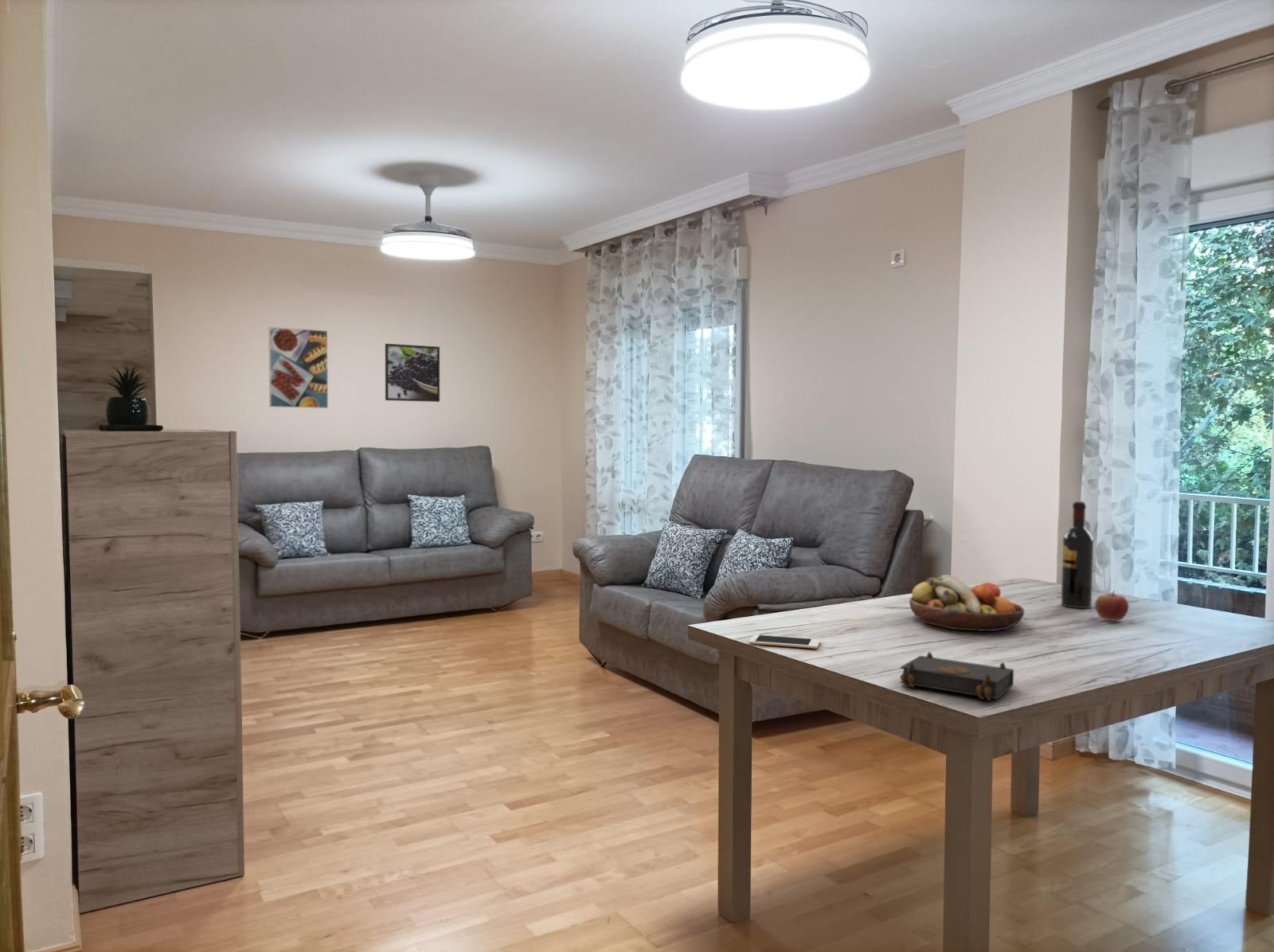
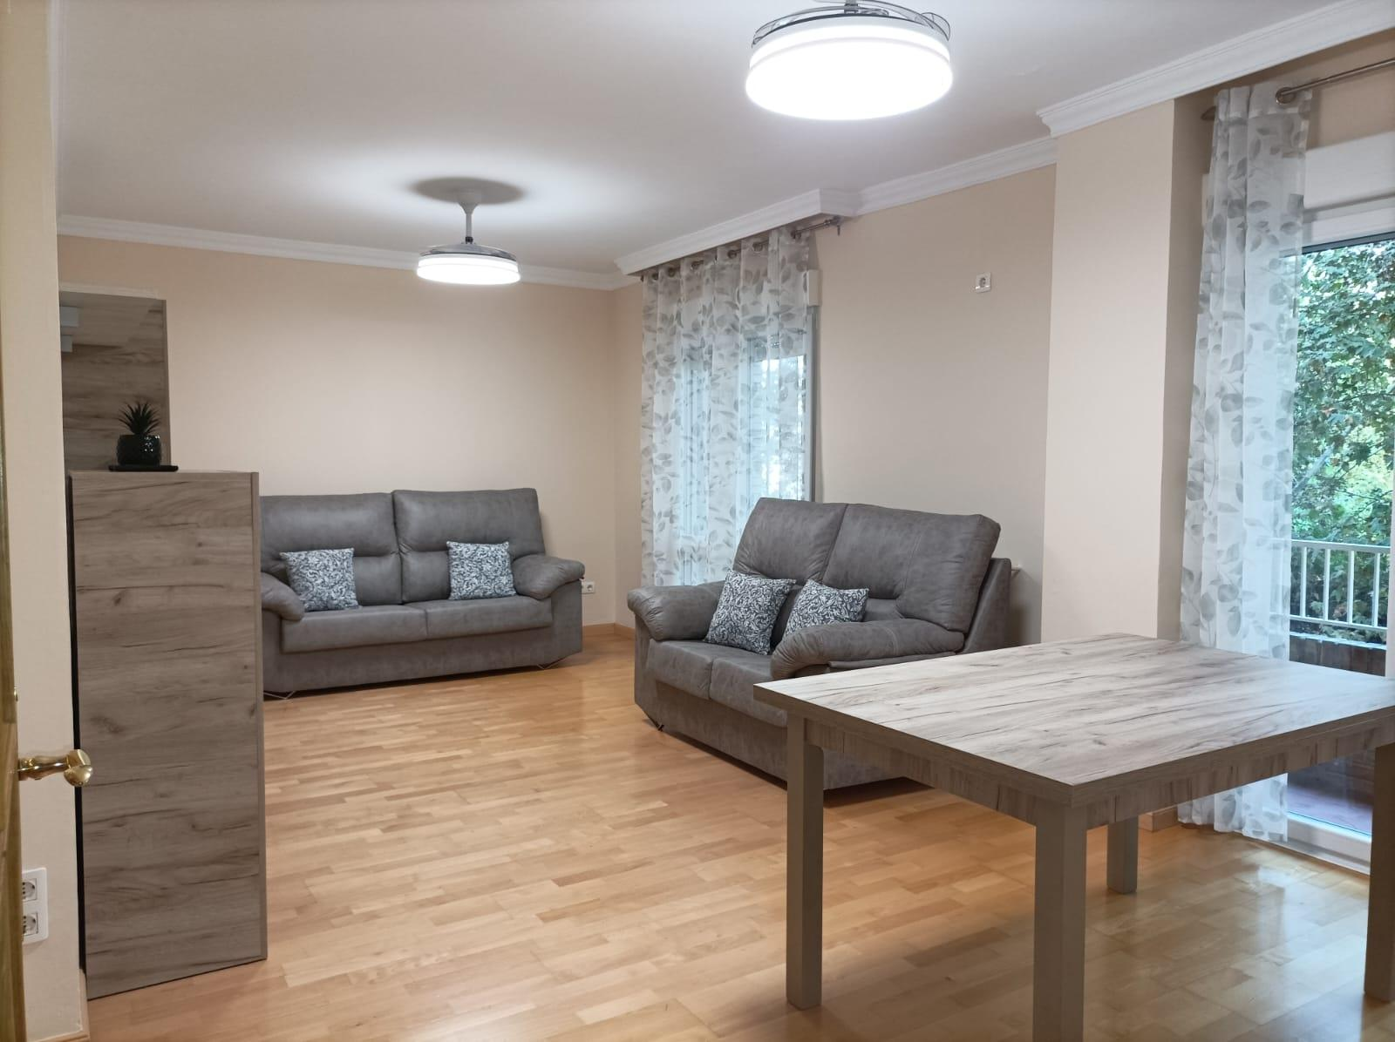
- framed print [385,343,440,403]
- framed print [268,326,329,409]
- book [899,651,1014,701]
- cell phone [748,634,821,650]
- wine bottle [1061,501,1095,609]
- fruit bowl [909,574,1025,632]
- apple [1094,590,1129,622]
